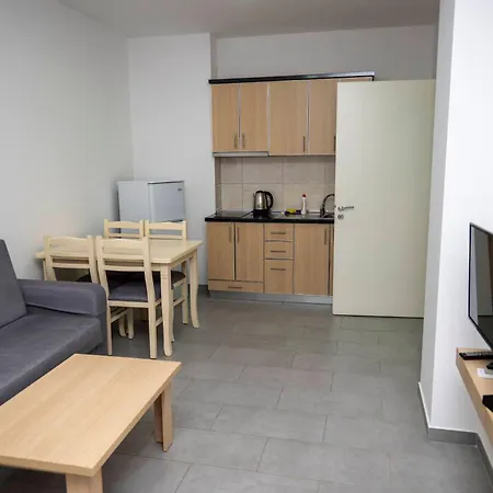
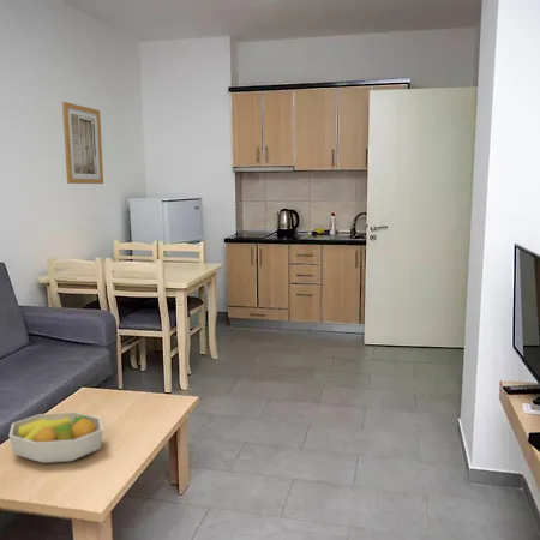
+ wall art [61,101,104,185]
+ fruit bowl [7,410,103,464]
